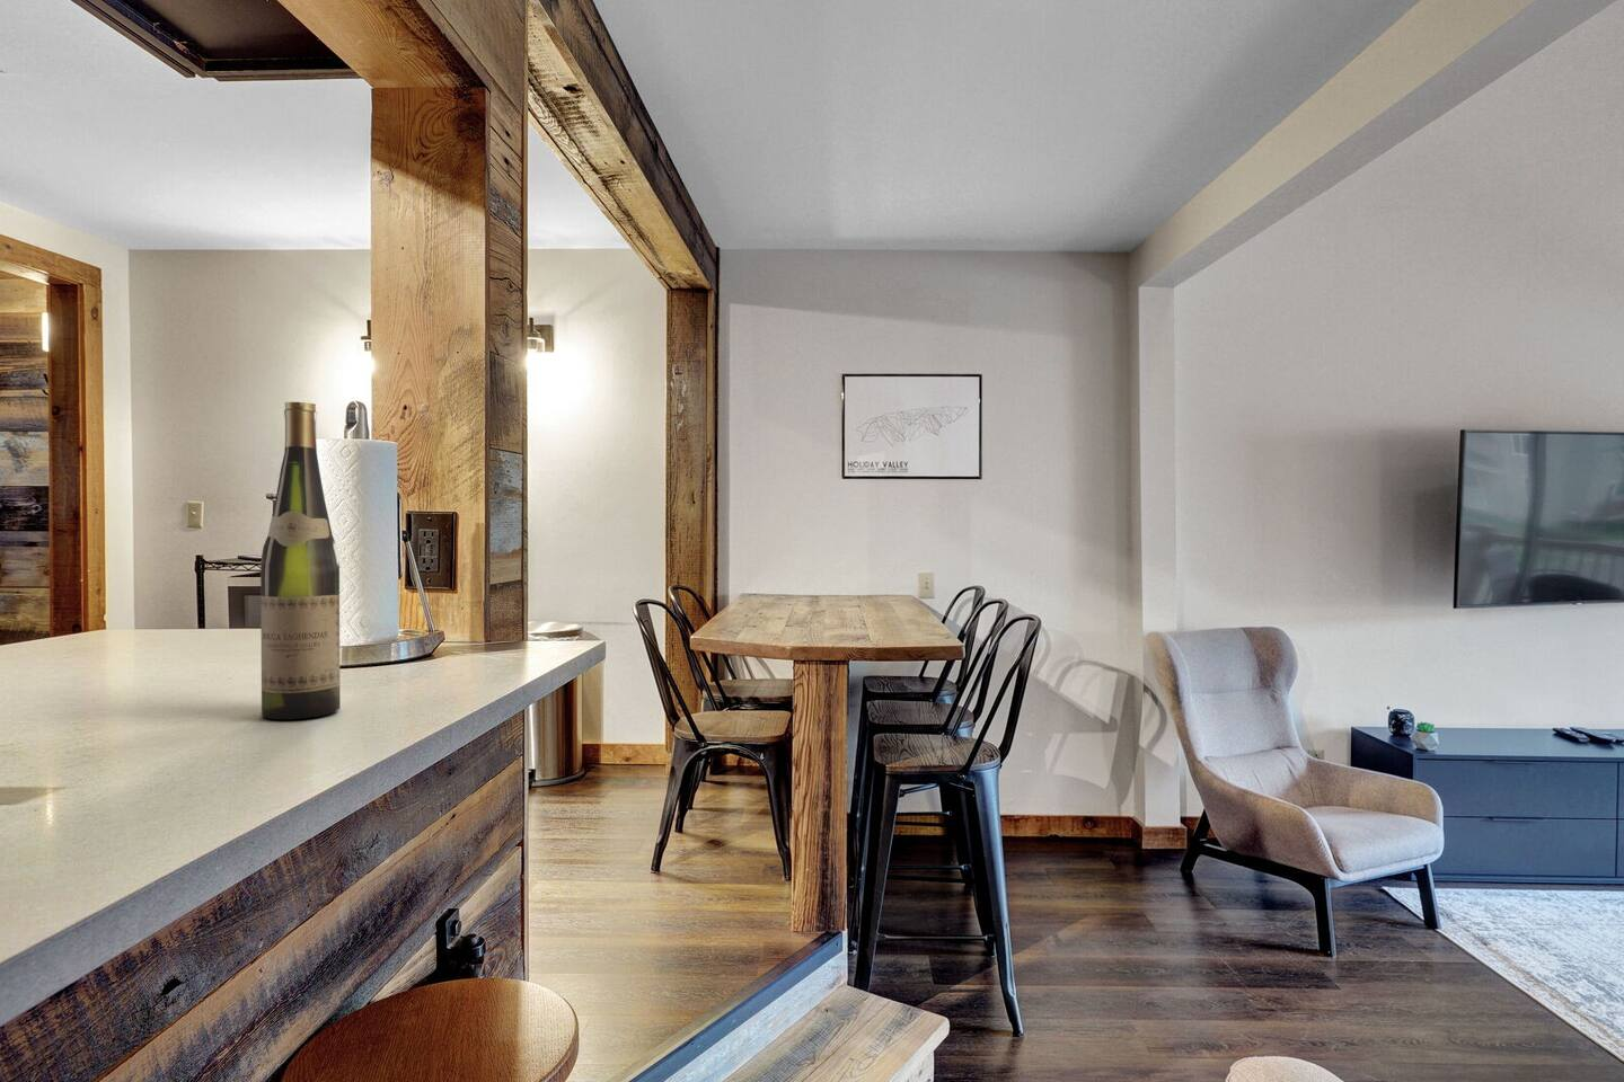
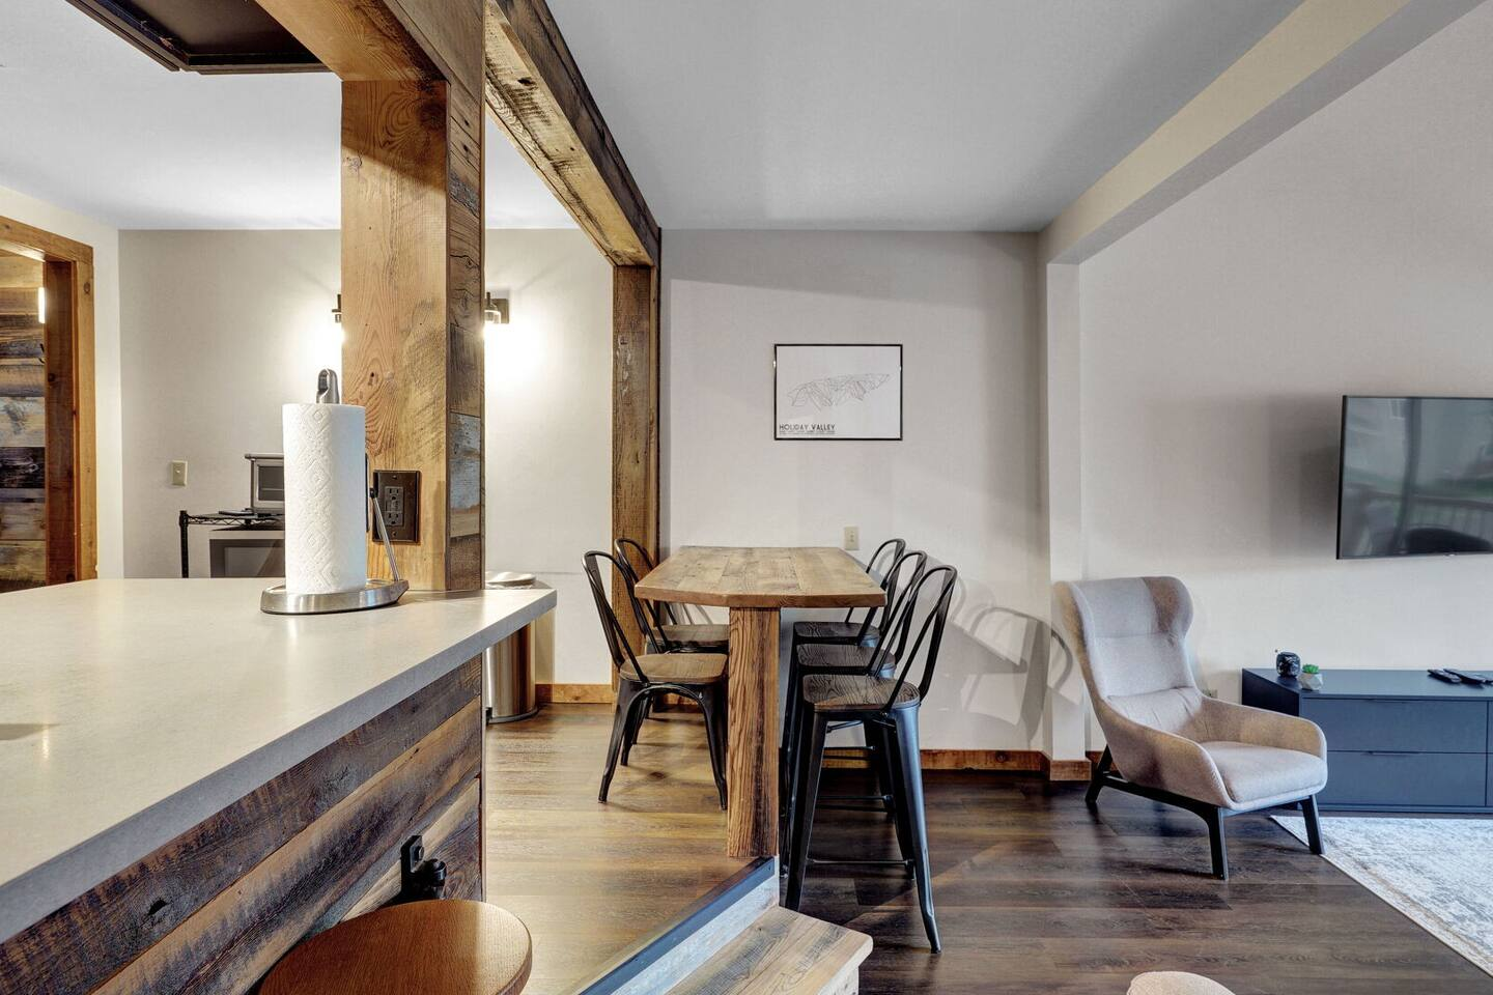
- wine bottle [260,401,342,720]
